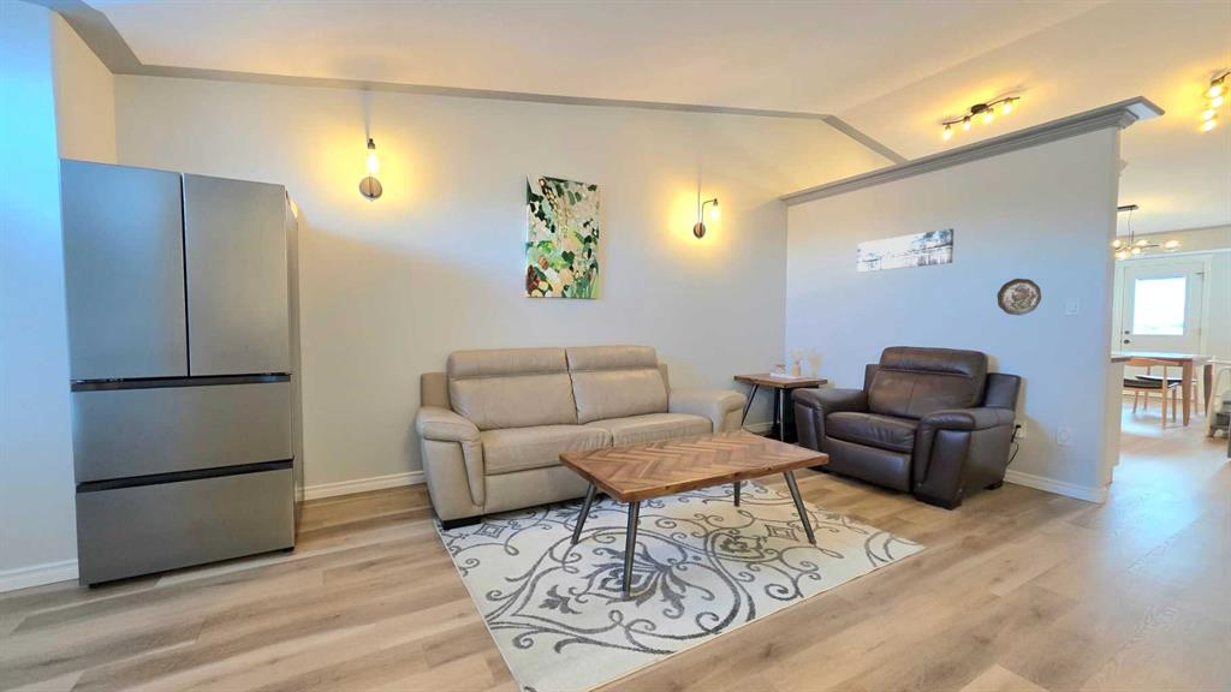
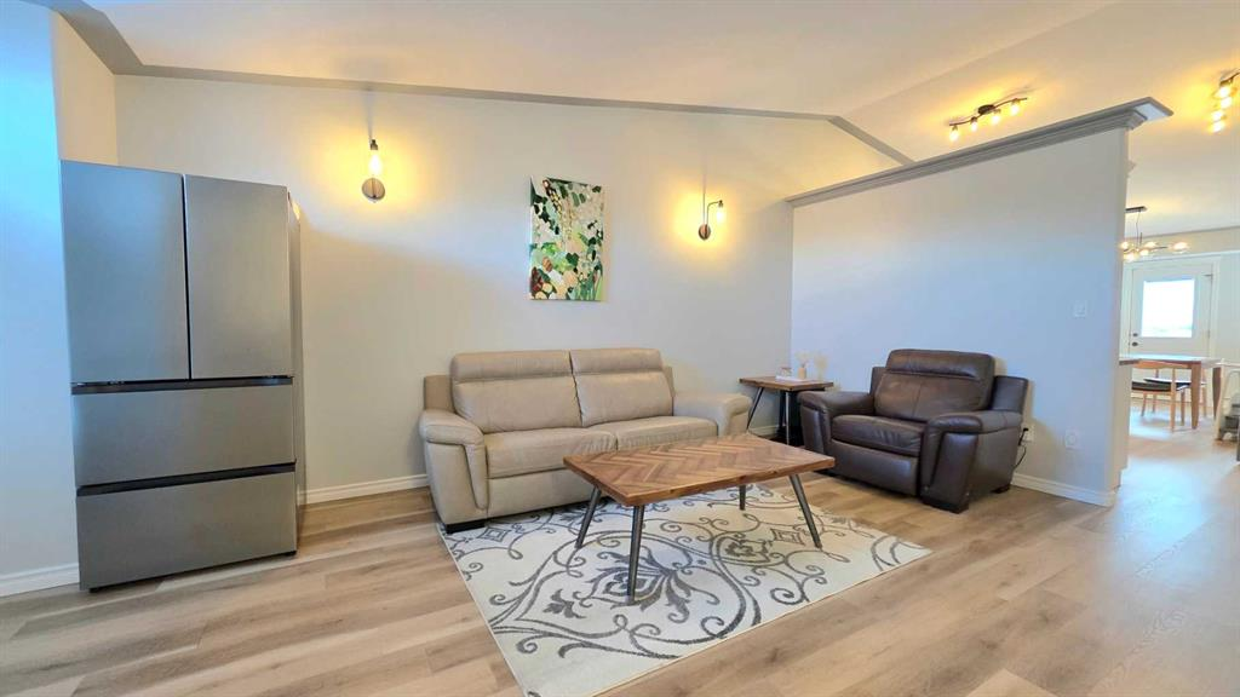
- decorative plate [997,278,1042,316]
- wall art [856,227,955,274]
